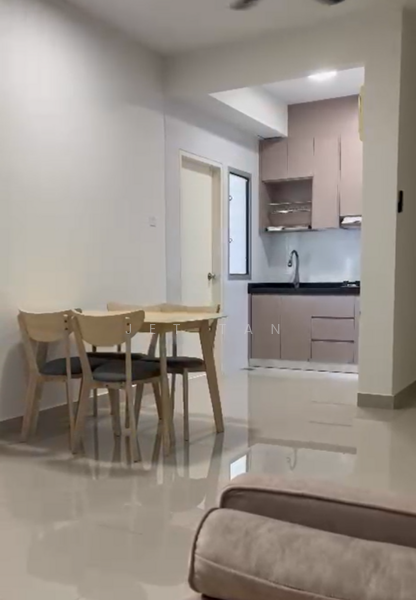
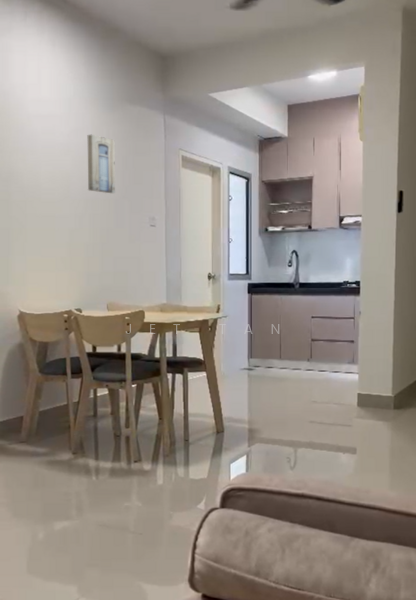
+ wall art [87,134,116,194]
